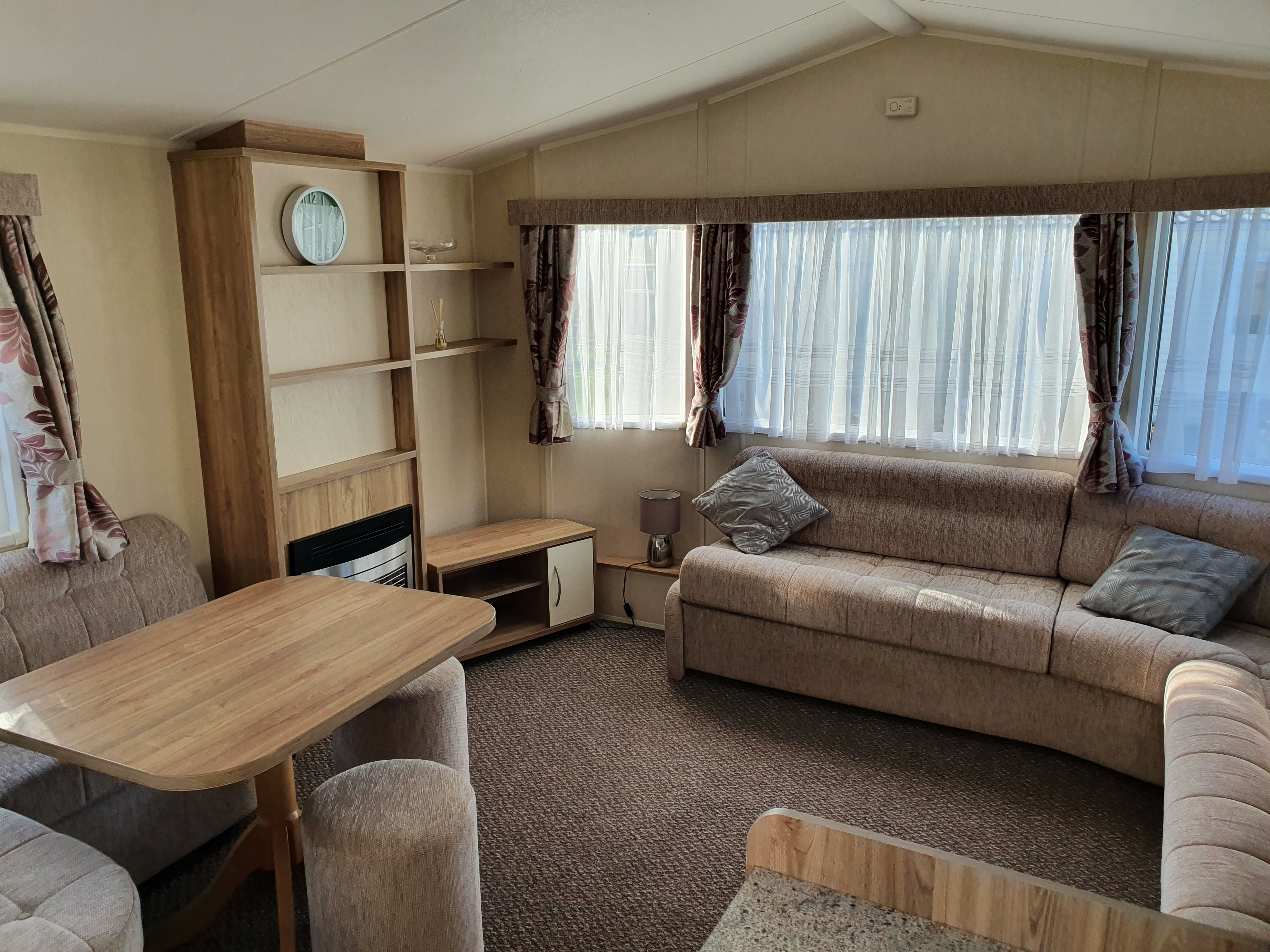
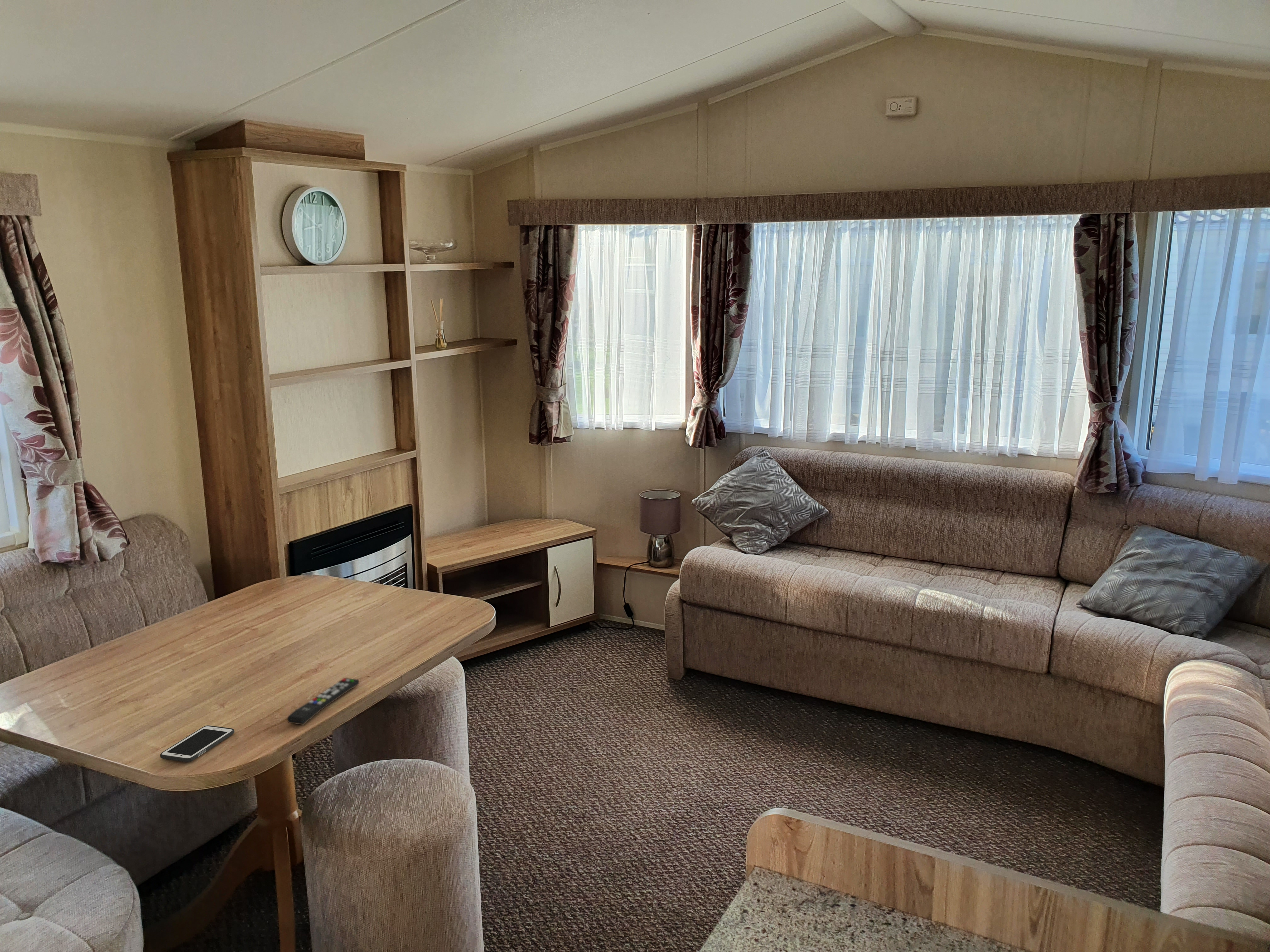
+ cell phone [160,725,235,762]
+ remote control [287,677,359,725]
